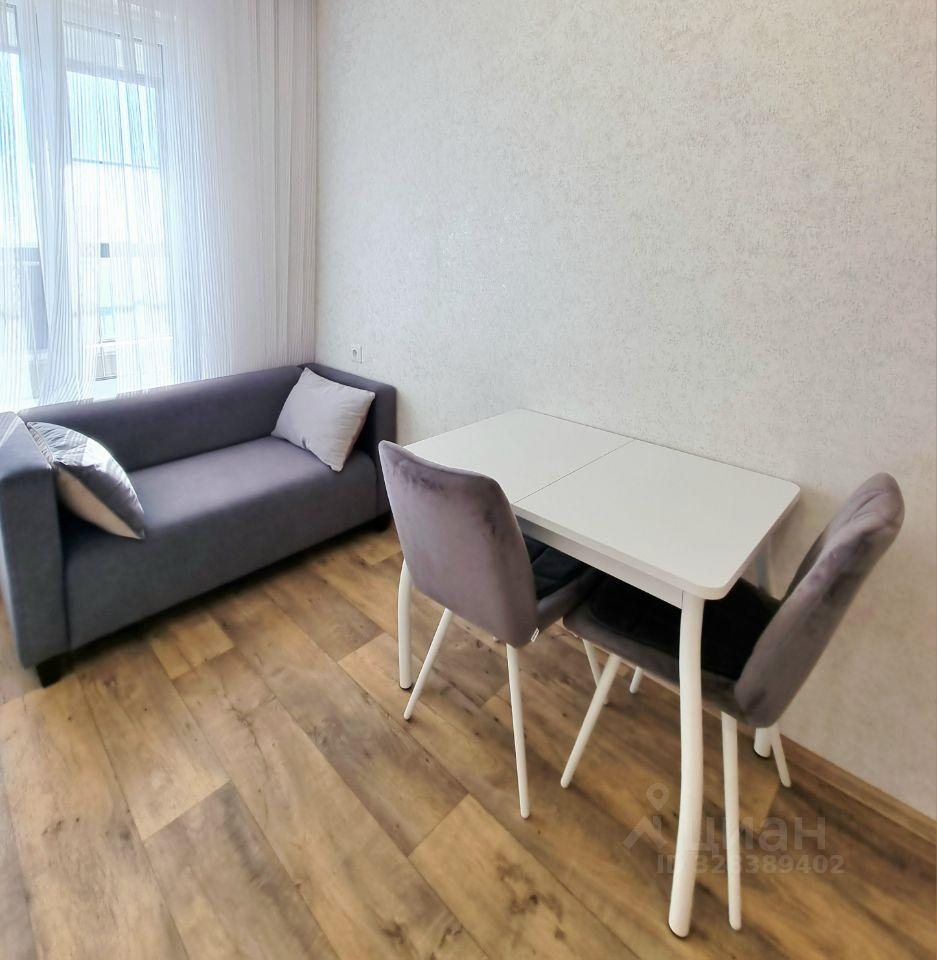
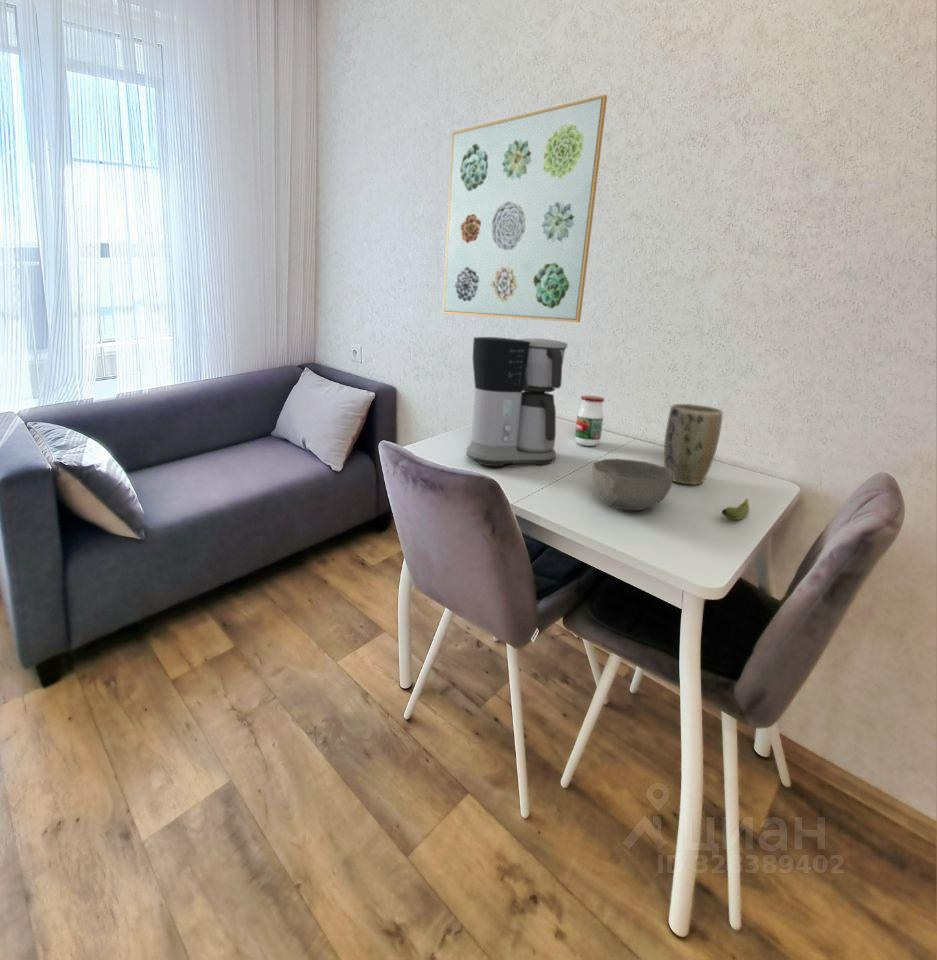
+ bowl [591,458,674,511]
+ coffee maker [465,336,569,467]
+ wall art [442,94,608,323]
+ jar [574,395,605,447]
+ plant pot [663,403,724,486]
+ banana [721,498,750,521]
